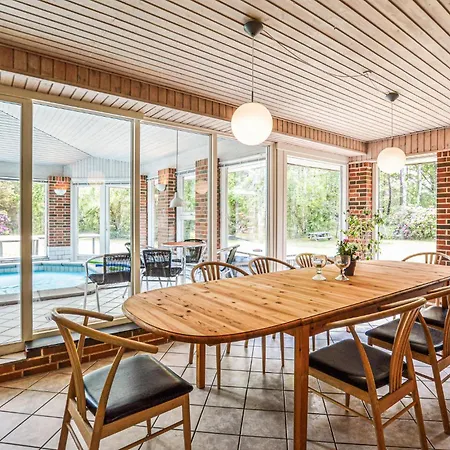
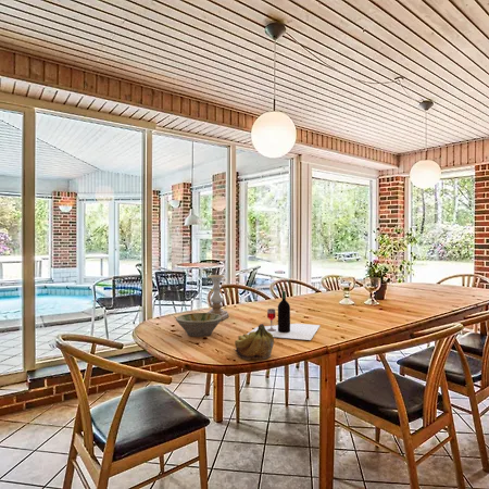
+ bowl [175,312,223,338]
+ fruit [233,323,275,361]
+ candle holder [206,274,230,322]
+ wine bottle [246,290,322,341]
